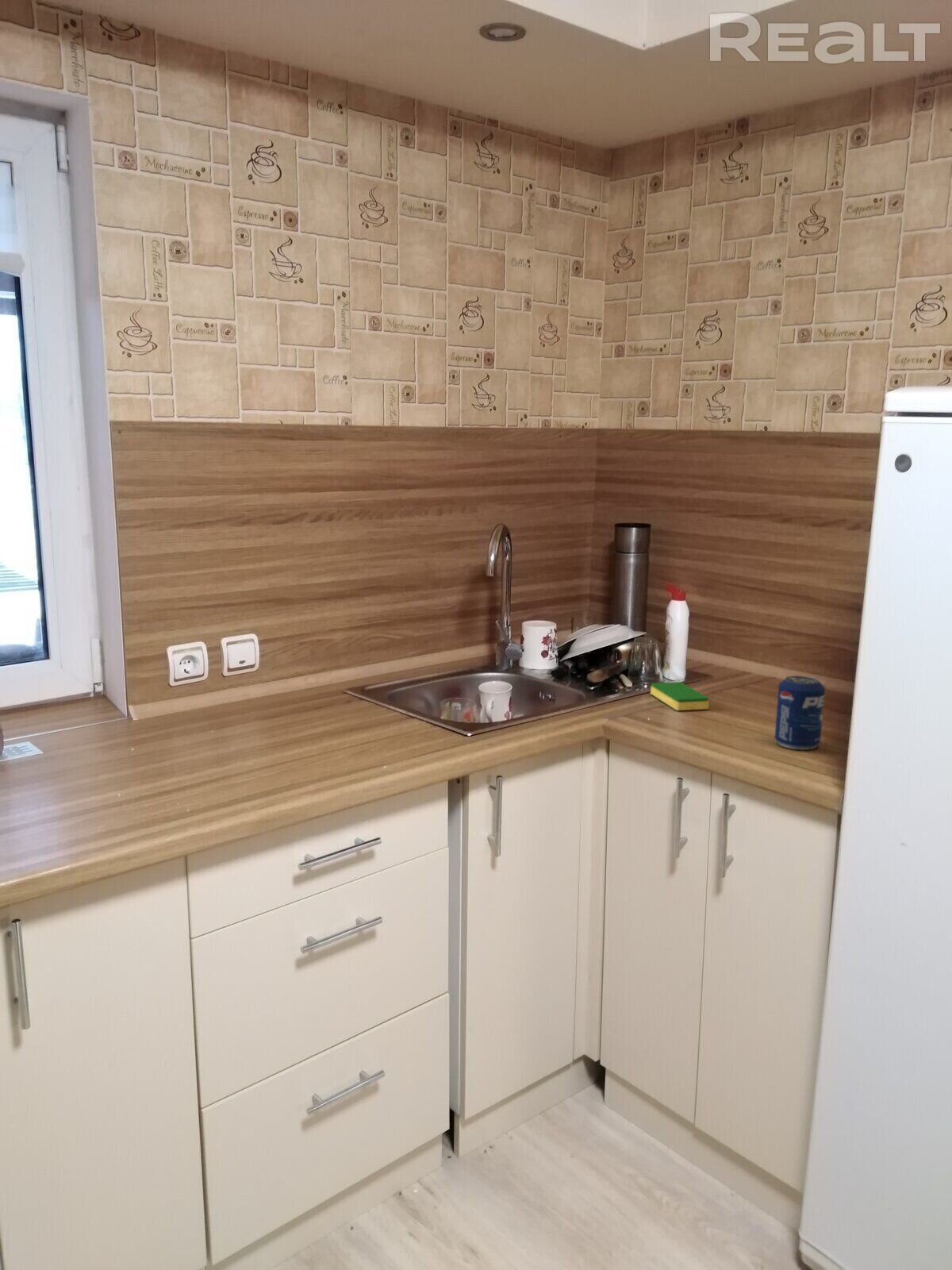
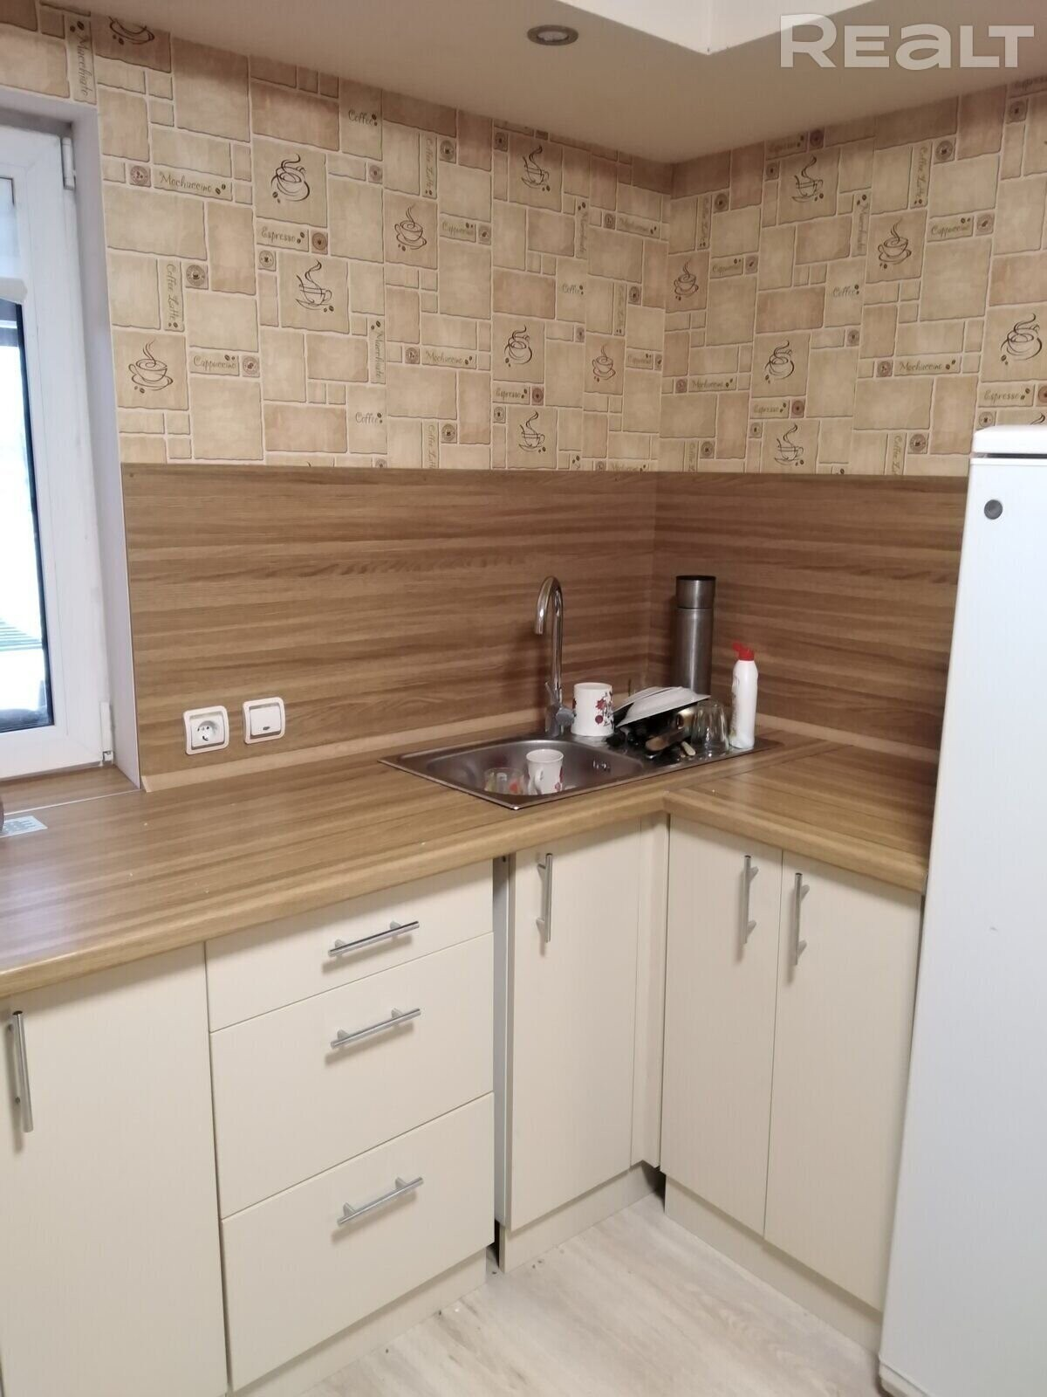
- dish sponge [650,681,710,711]
- beverage can [774,675,826,751]
